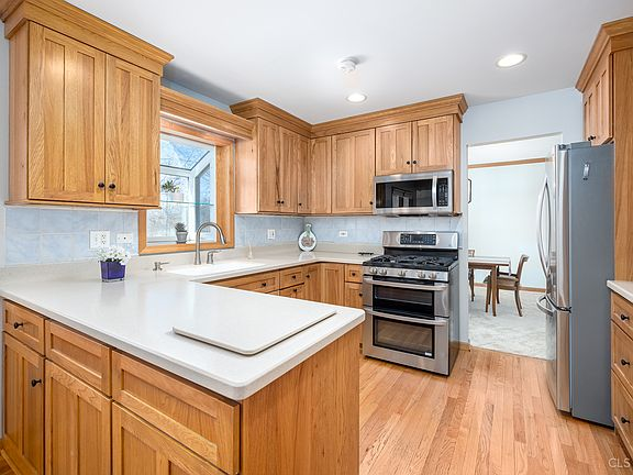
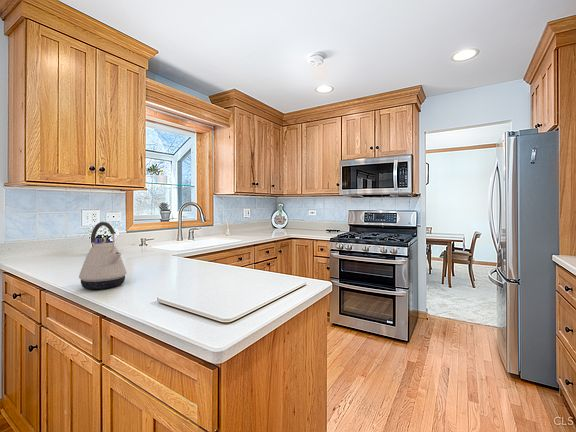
+ kettle [78,221,128,290]
